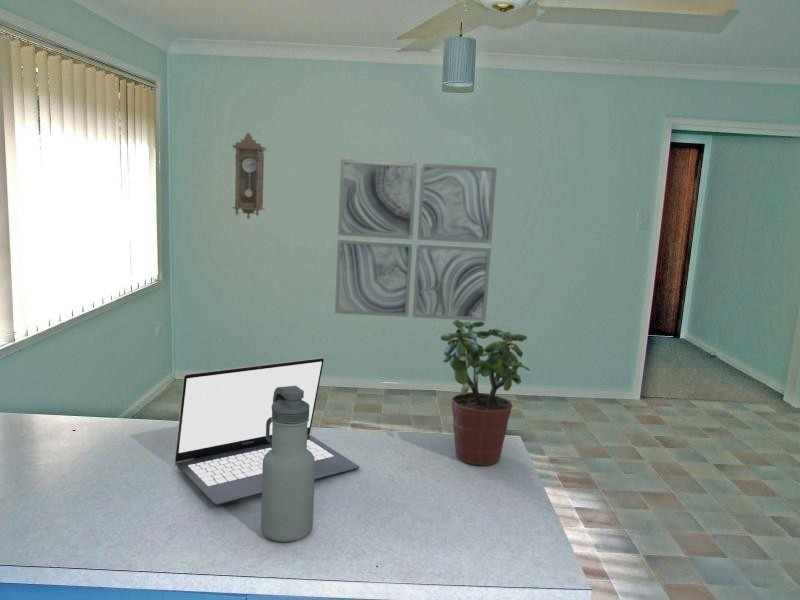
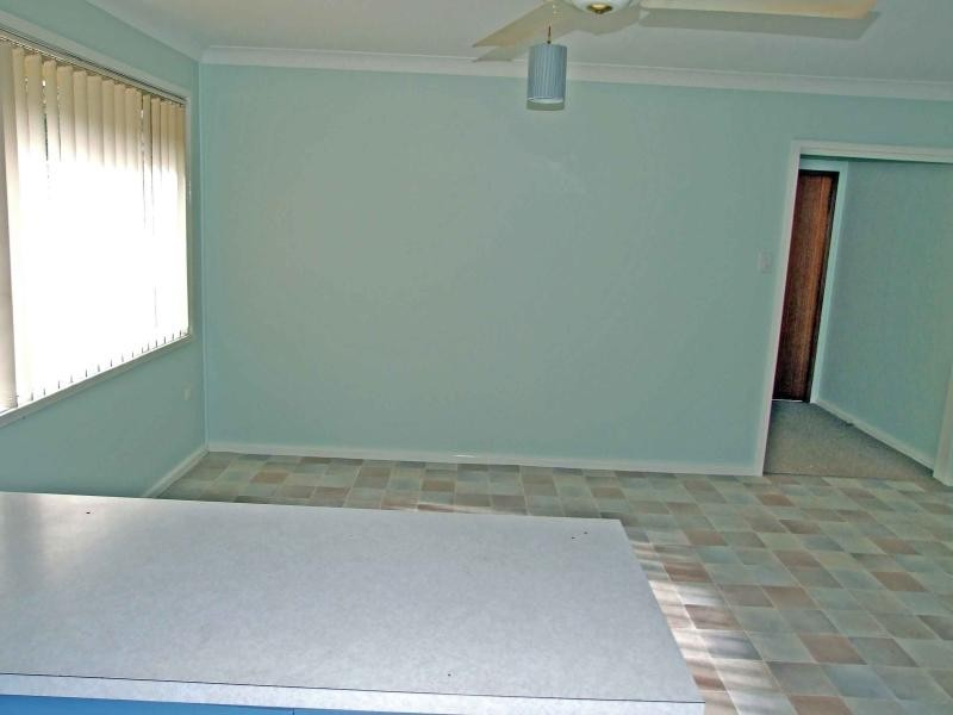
- water bottle [260,386,315,543]
- laptop [174,357,360,506]
- potted plant [440,320,531,466]
- wall art [334,158,498,322]
- pendulum clock [231,131,268,220]
